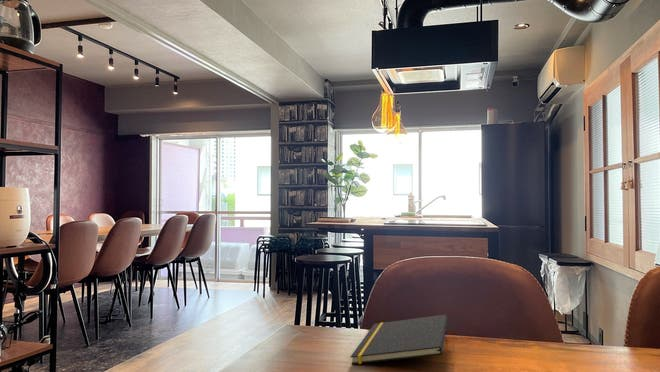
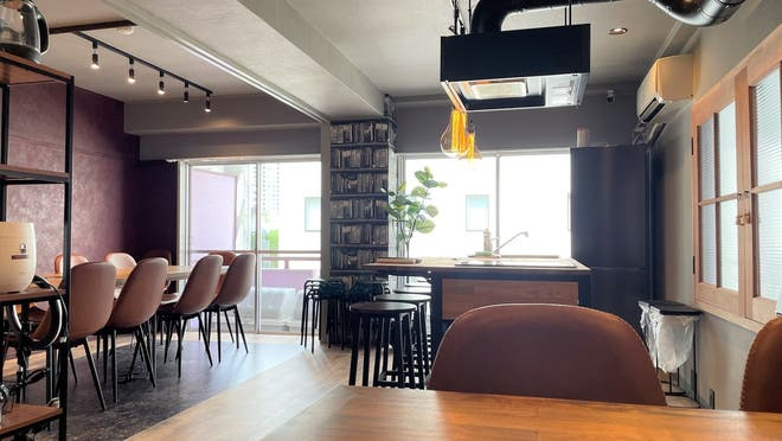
- notepad [349,314,448,365]
